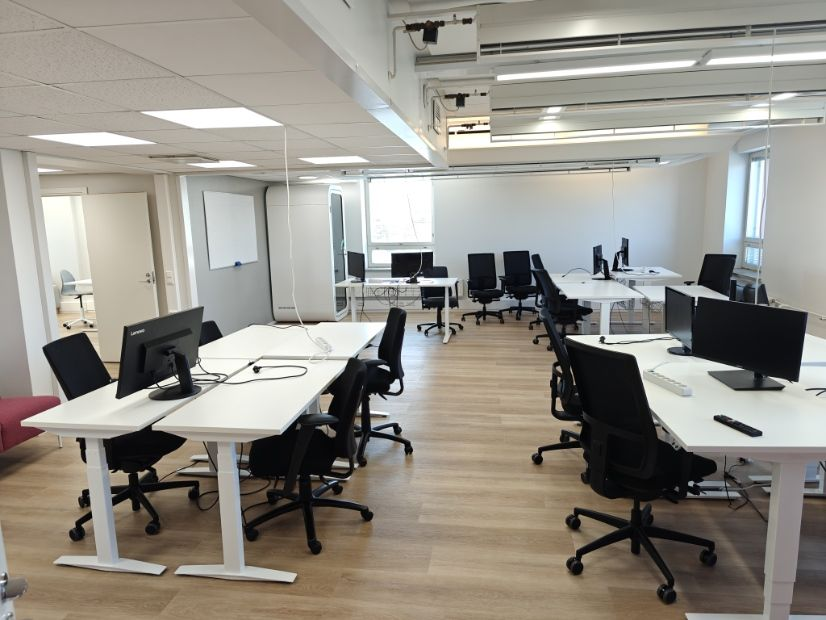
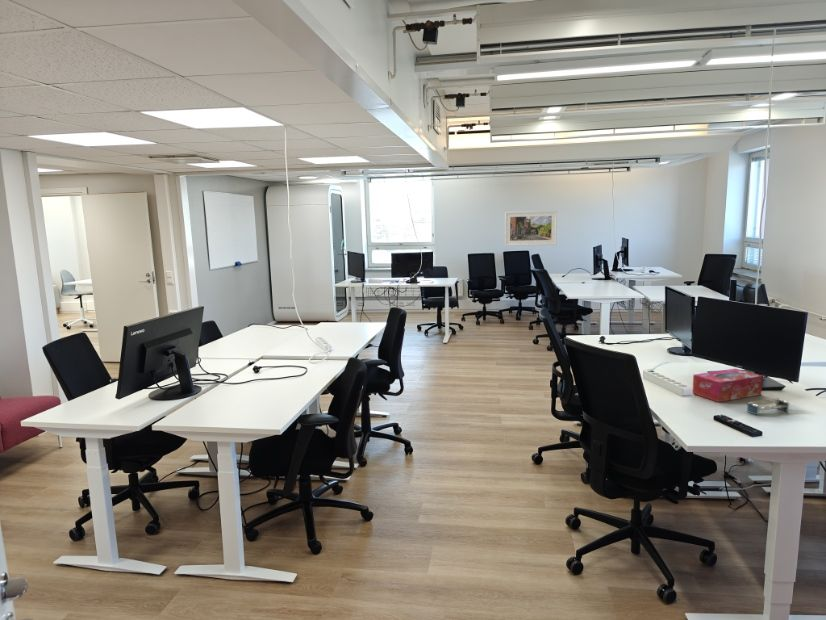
+ shelf [746,398,790,416]
+ tissue box [691,367,764,403]
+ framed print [504,209,558,247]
